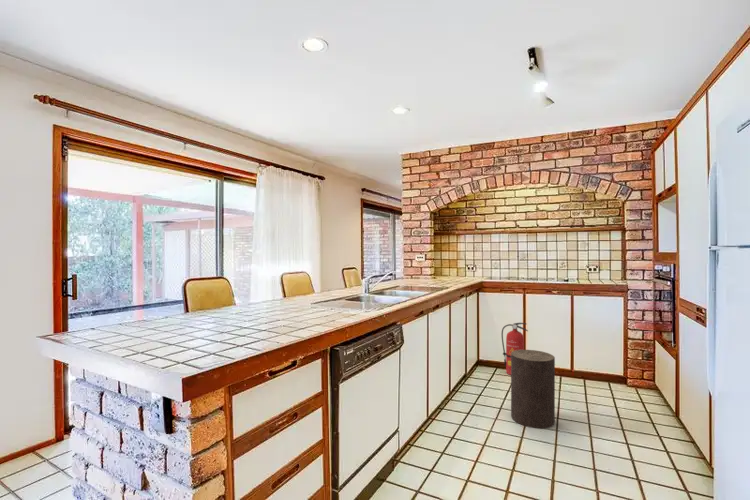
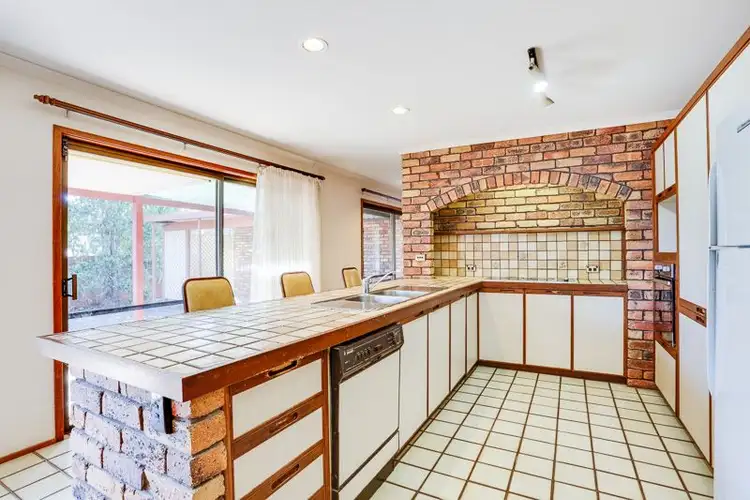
- fire extinguisher [501,322,529,376]
- stool [510,349,556,430]
